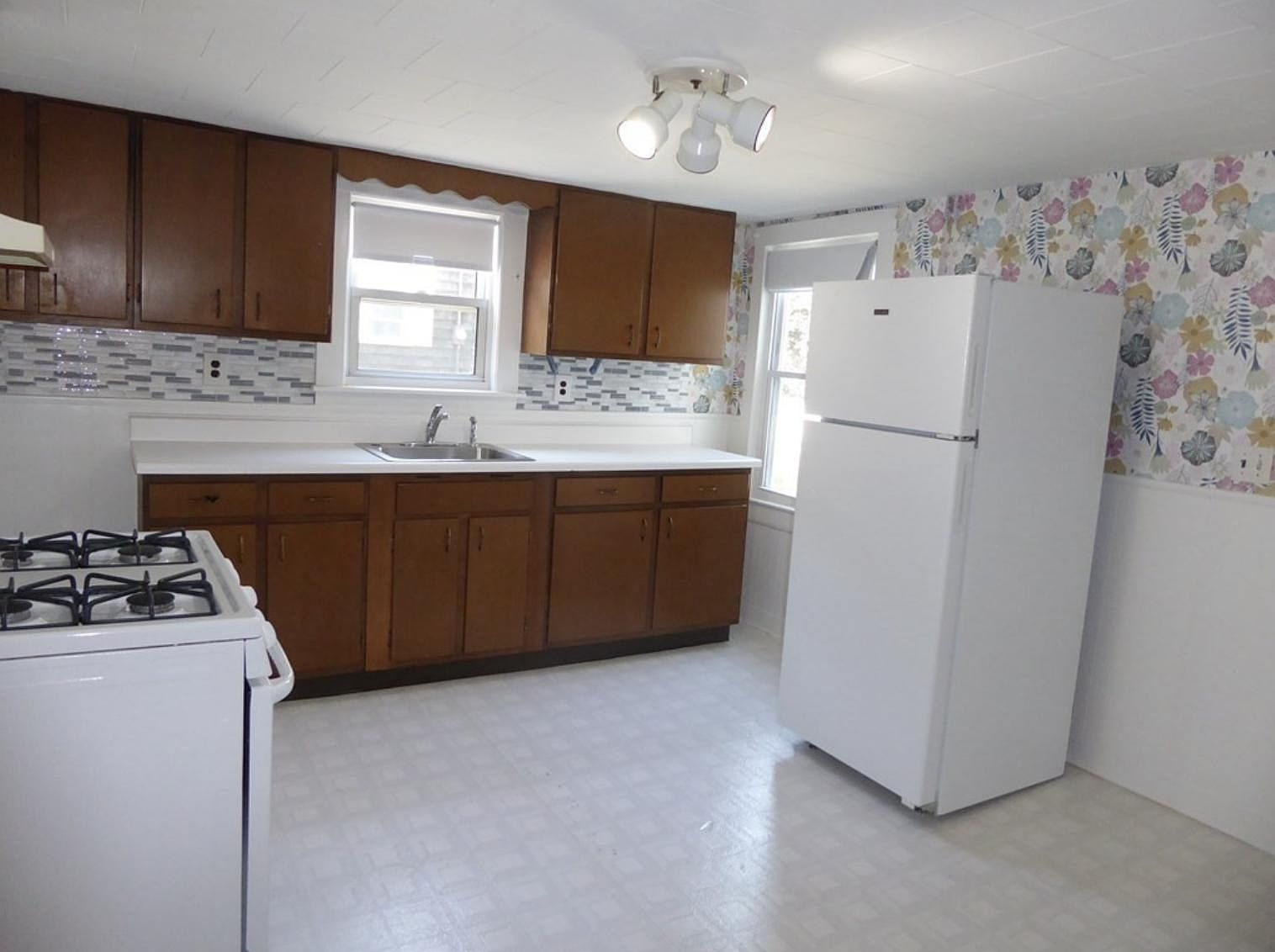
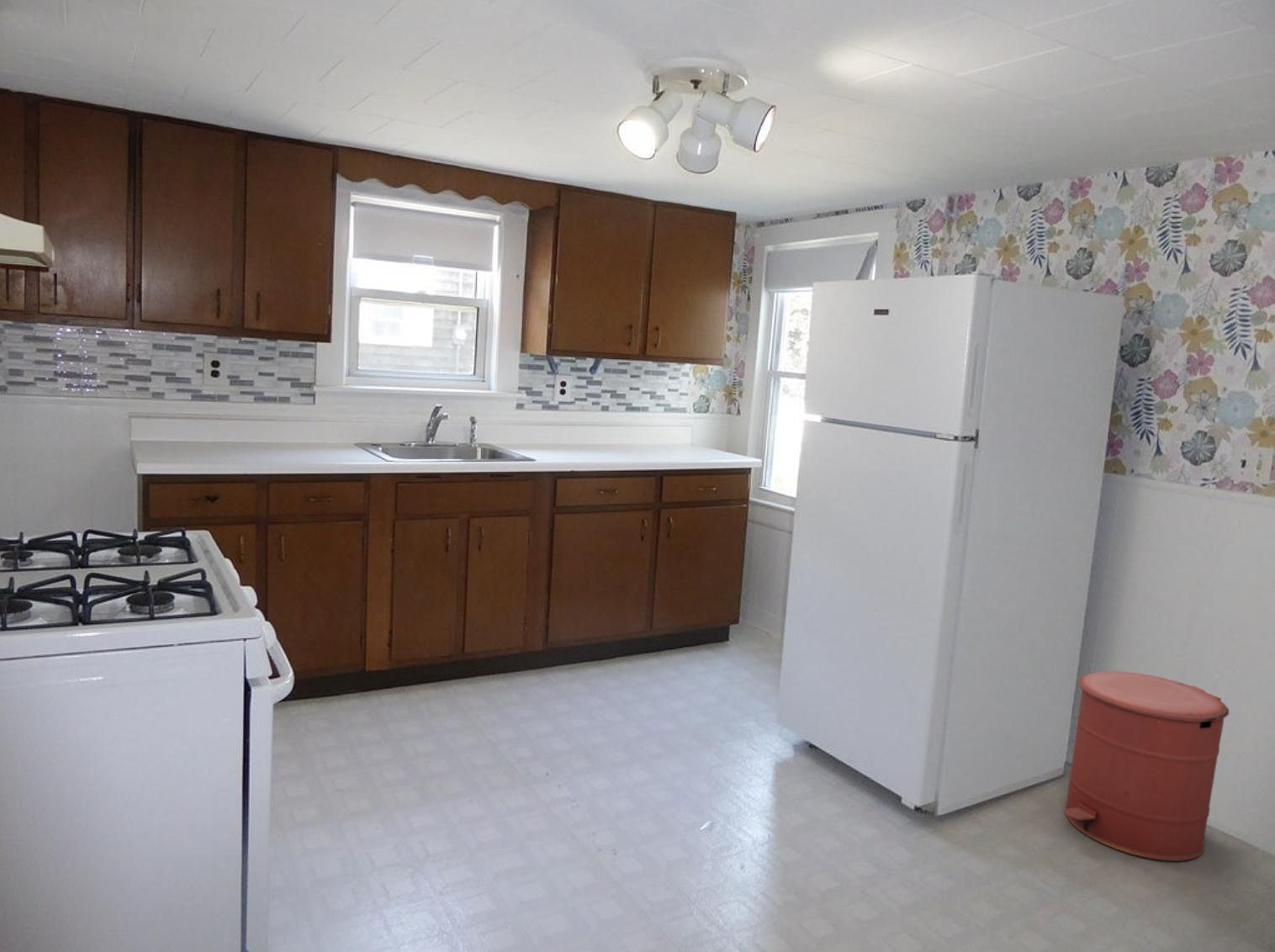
+ trash can [1062,670,1230,862]
